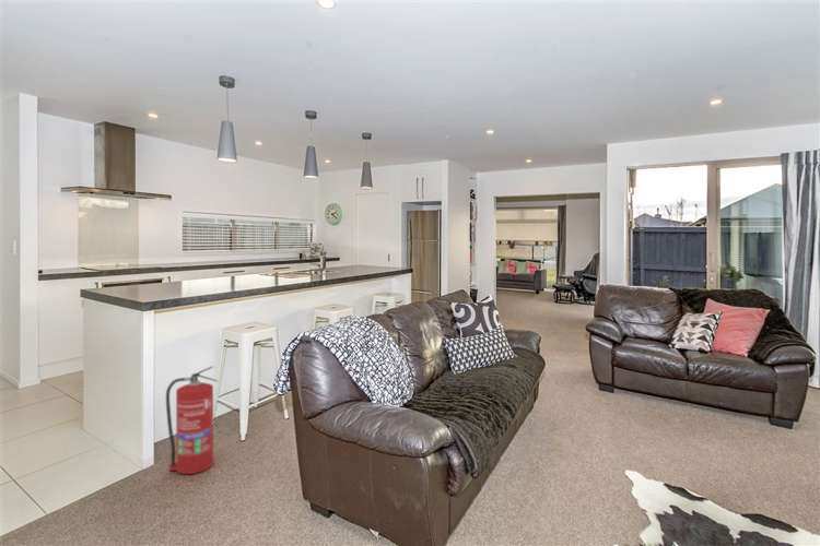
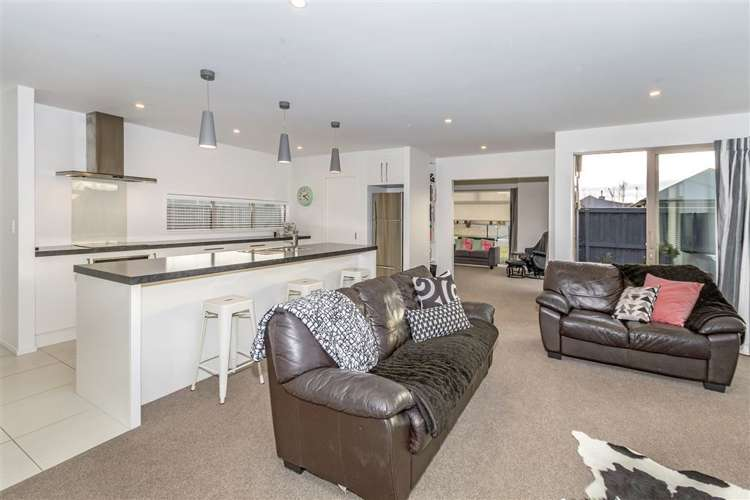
- fire extinguisher [165,365,219,475]
